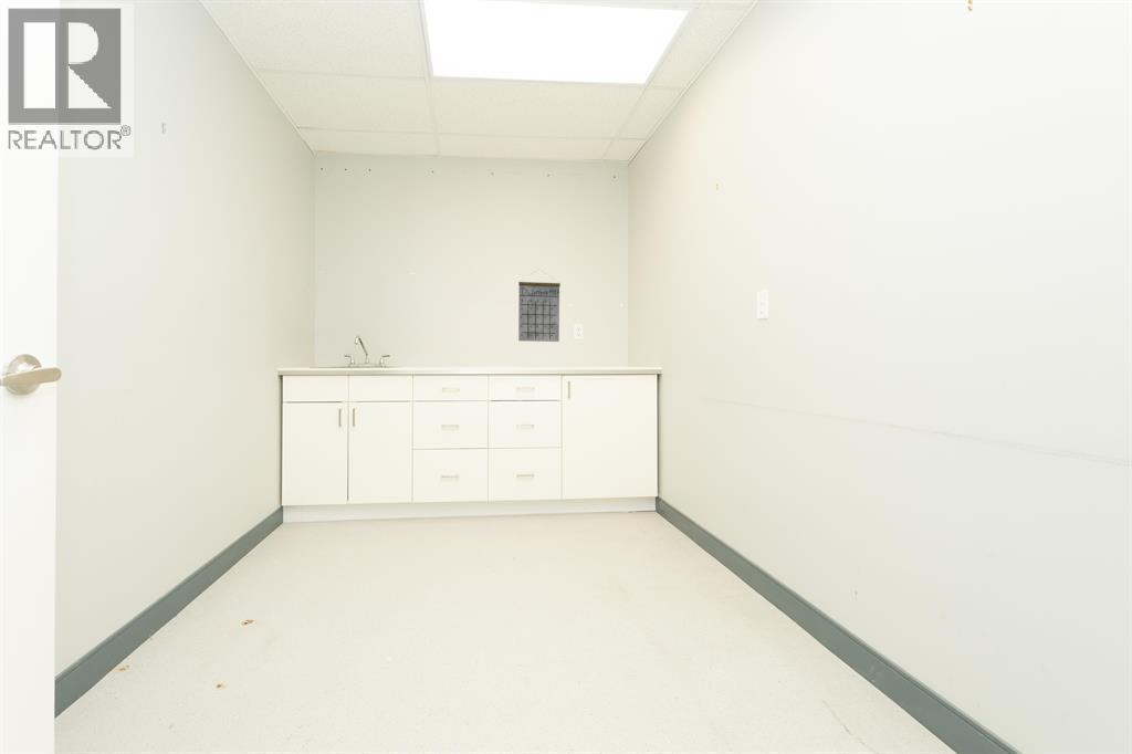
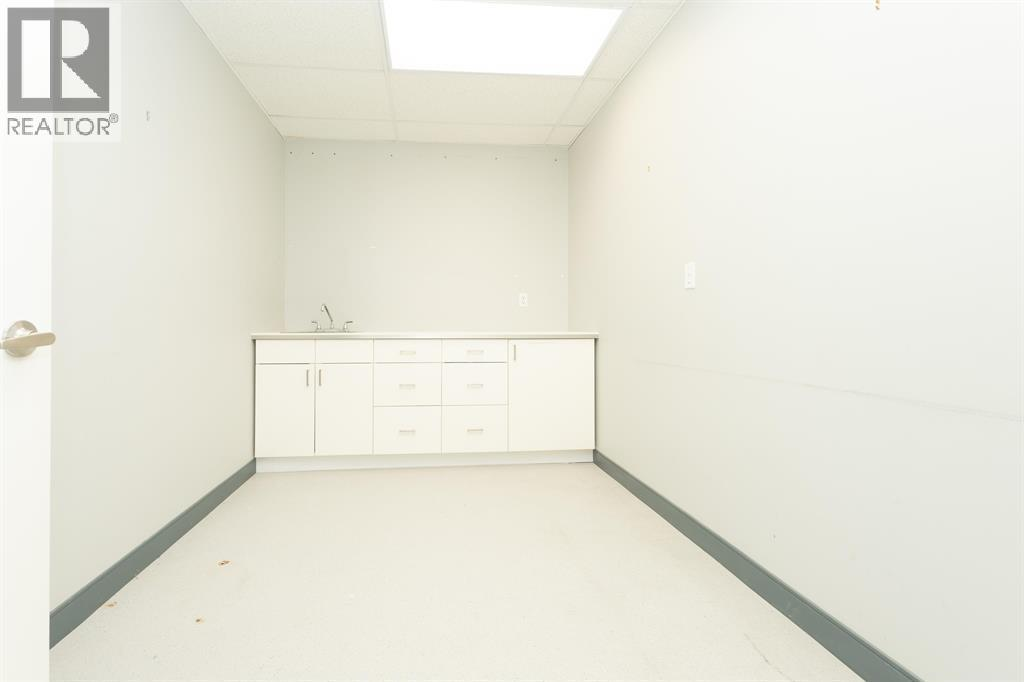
- calendar [517,268,562,343]
